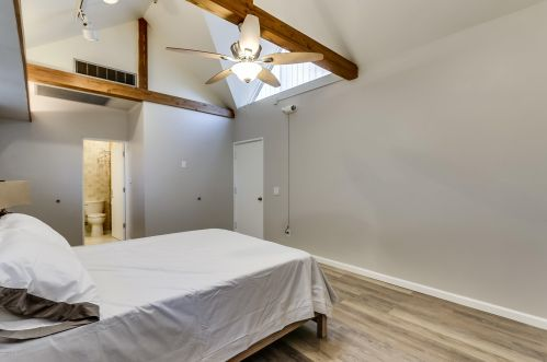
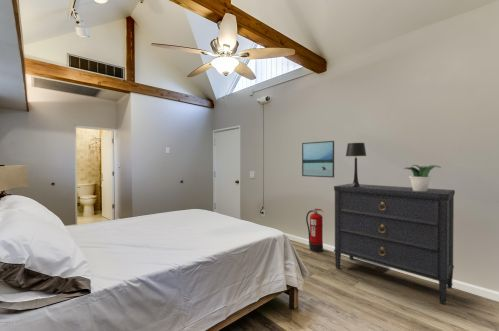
+ potted plant [403,164,442,191]
+ table lamp [345,142,367,187]
+ dresser [333,183,456,306]
+ fire extinguisher [305,208,324,253]
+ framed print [301,140,335,178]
